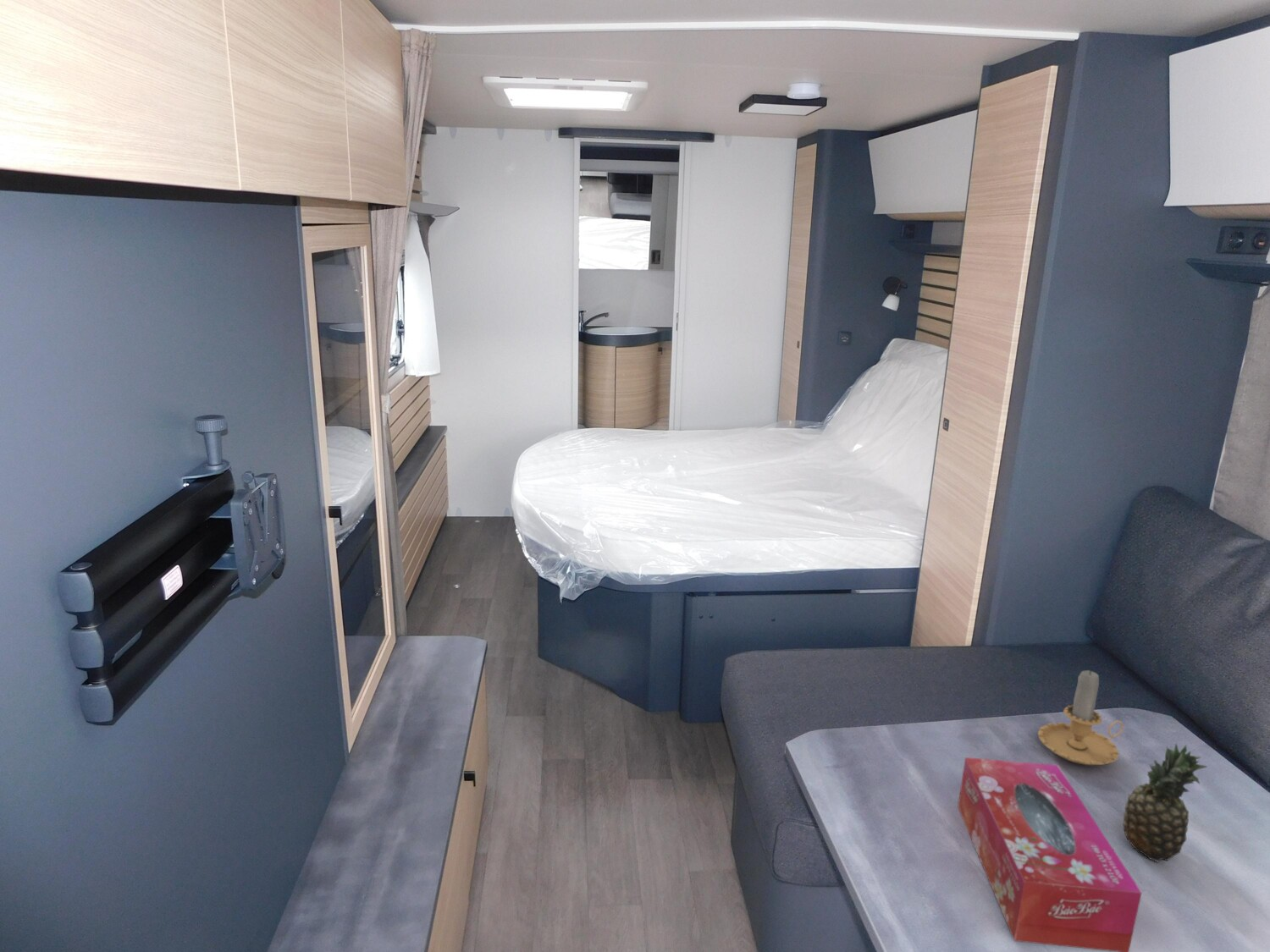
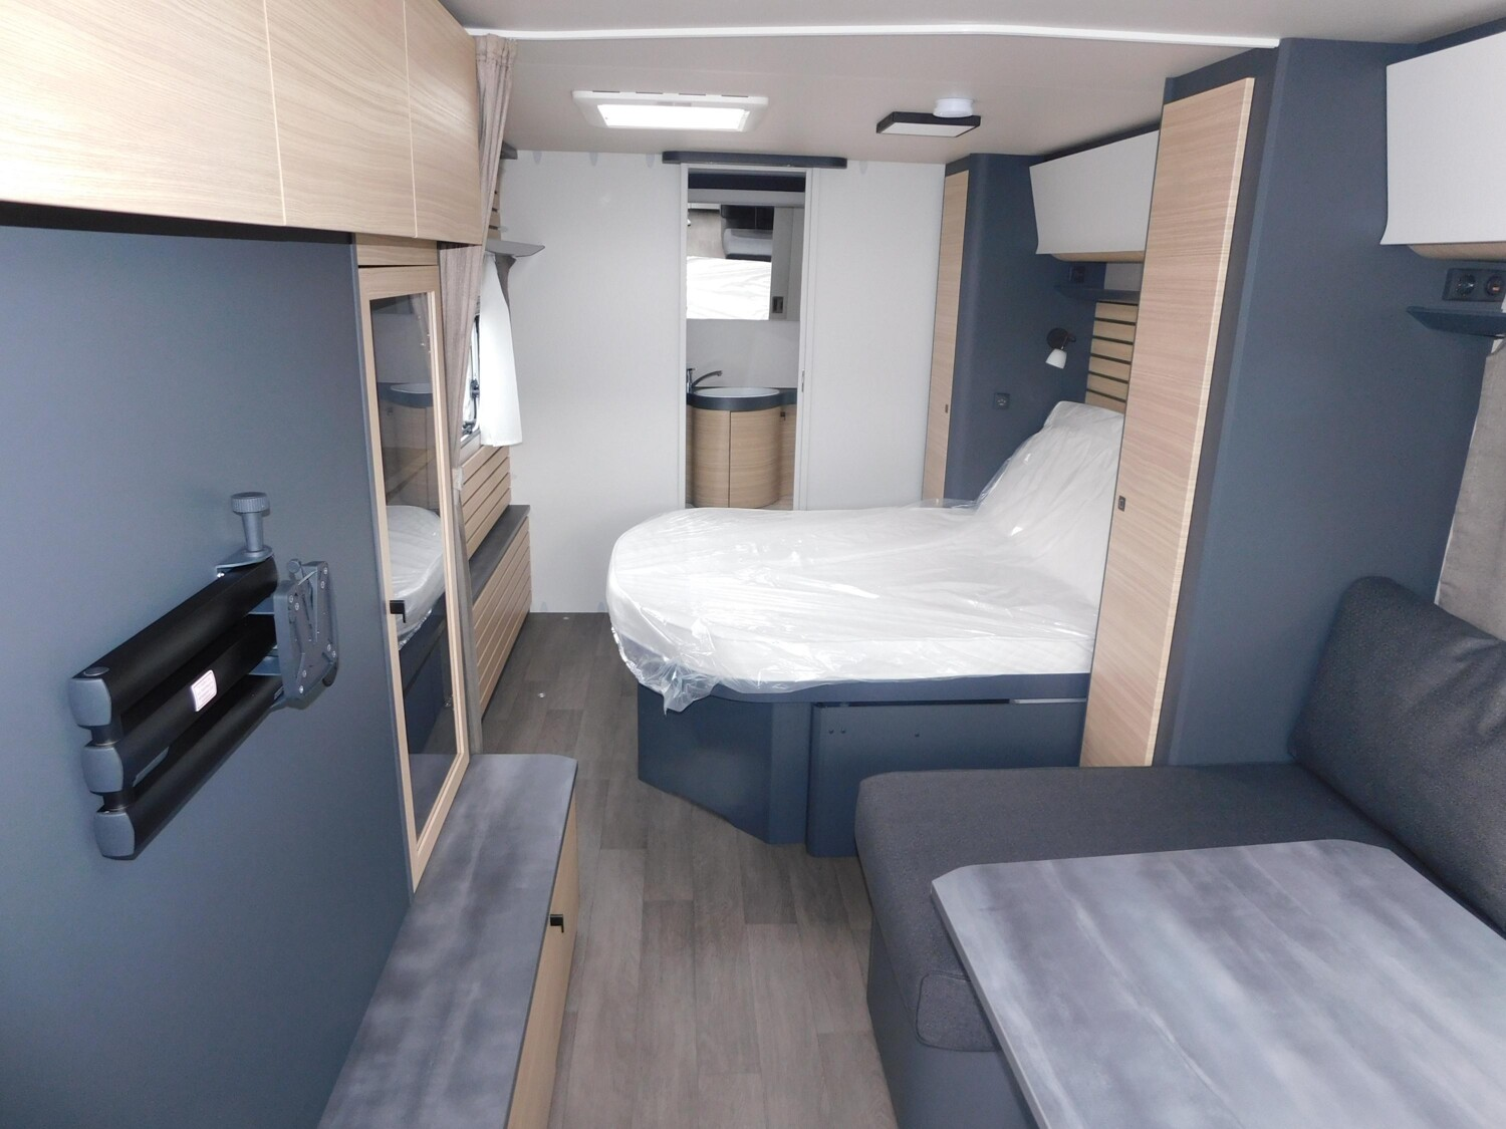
- tissue box [958,757,1142,952]
- fruit [1122,742,1208,863]
- candle [1037,668,1124,766]
